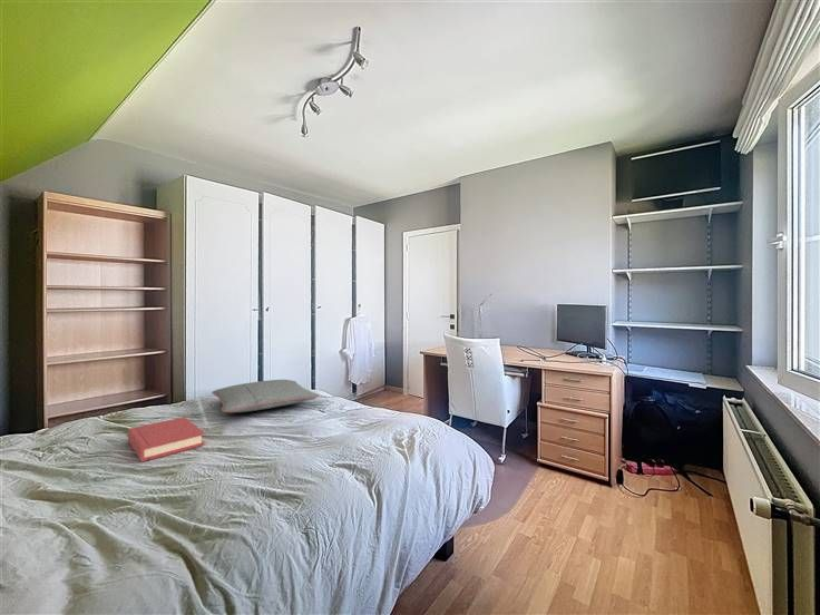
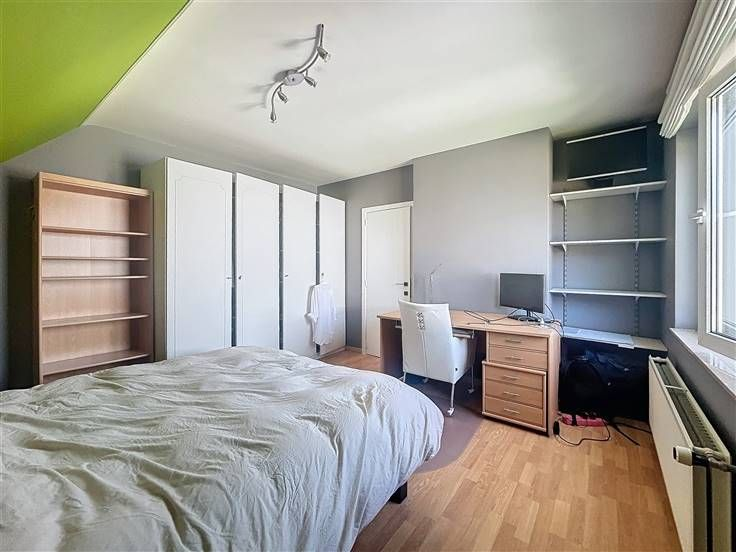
- pillow [211,379,320,413]
- hardback book [127,416,205,462]
